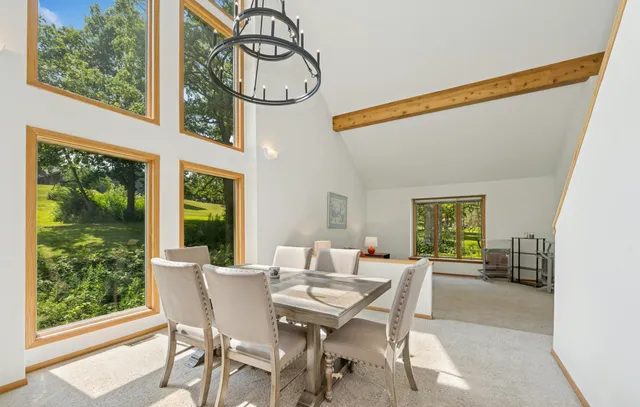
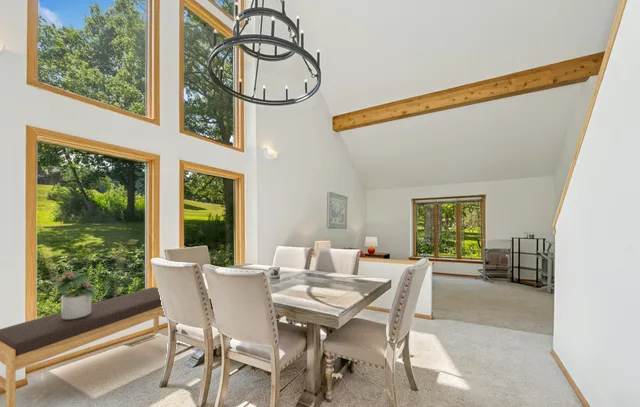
+ bench [0,286,166,407]
+ potted plant [42,268,99,319]
